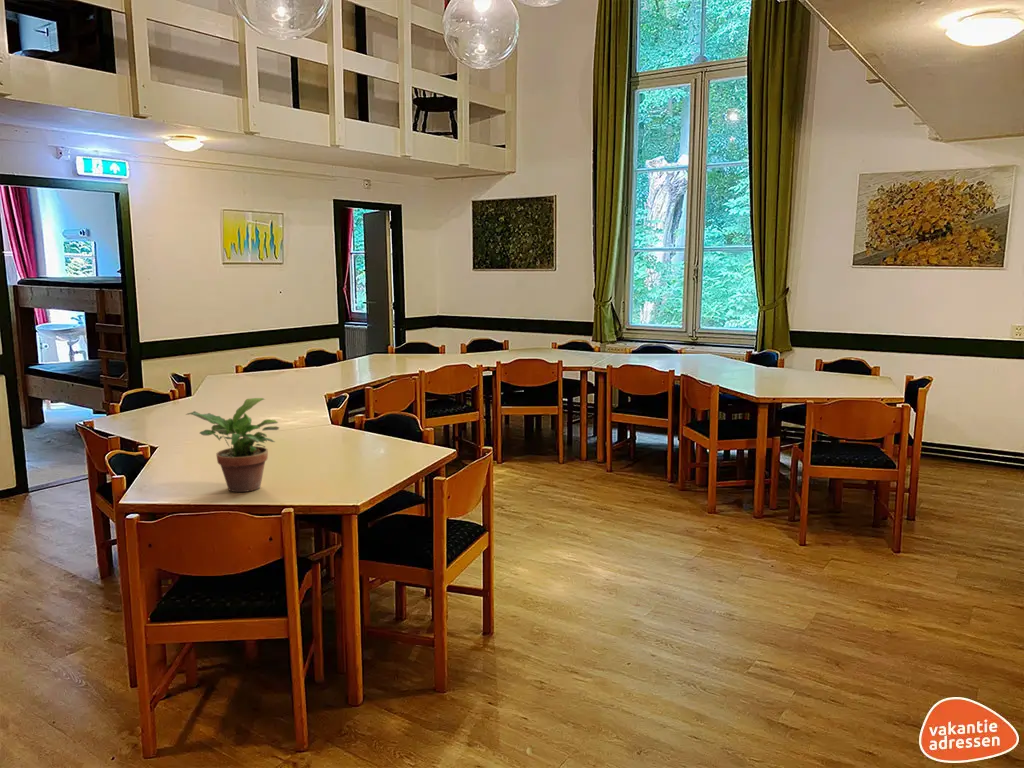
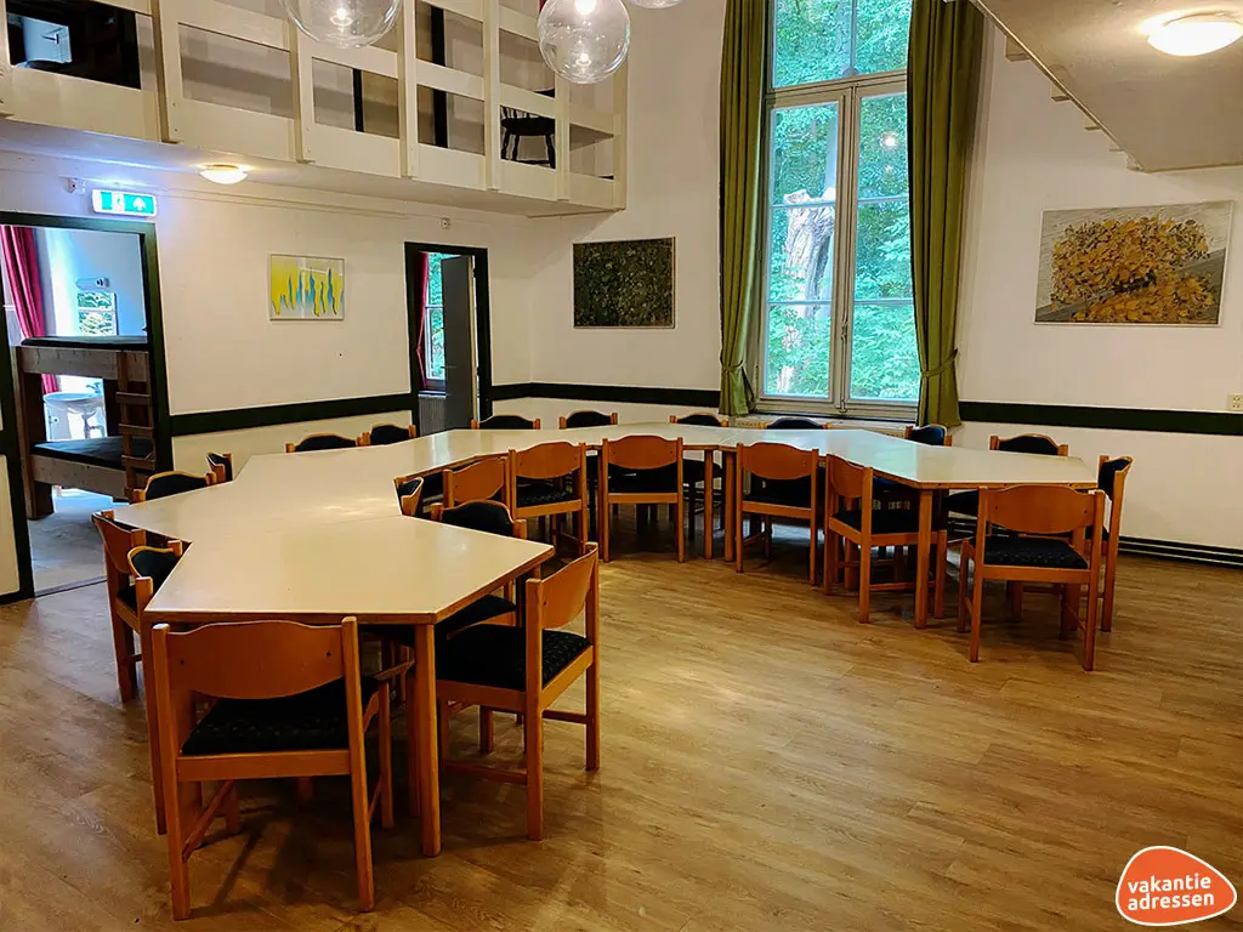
- potted plant [185,397,280,493]
